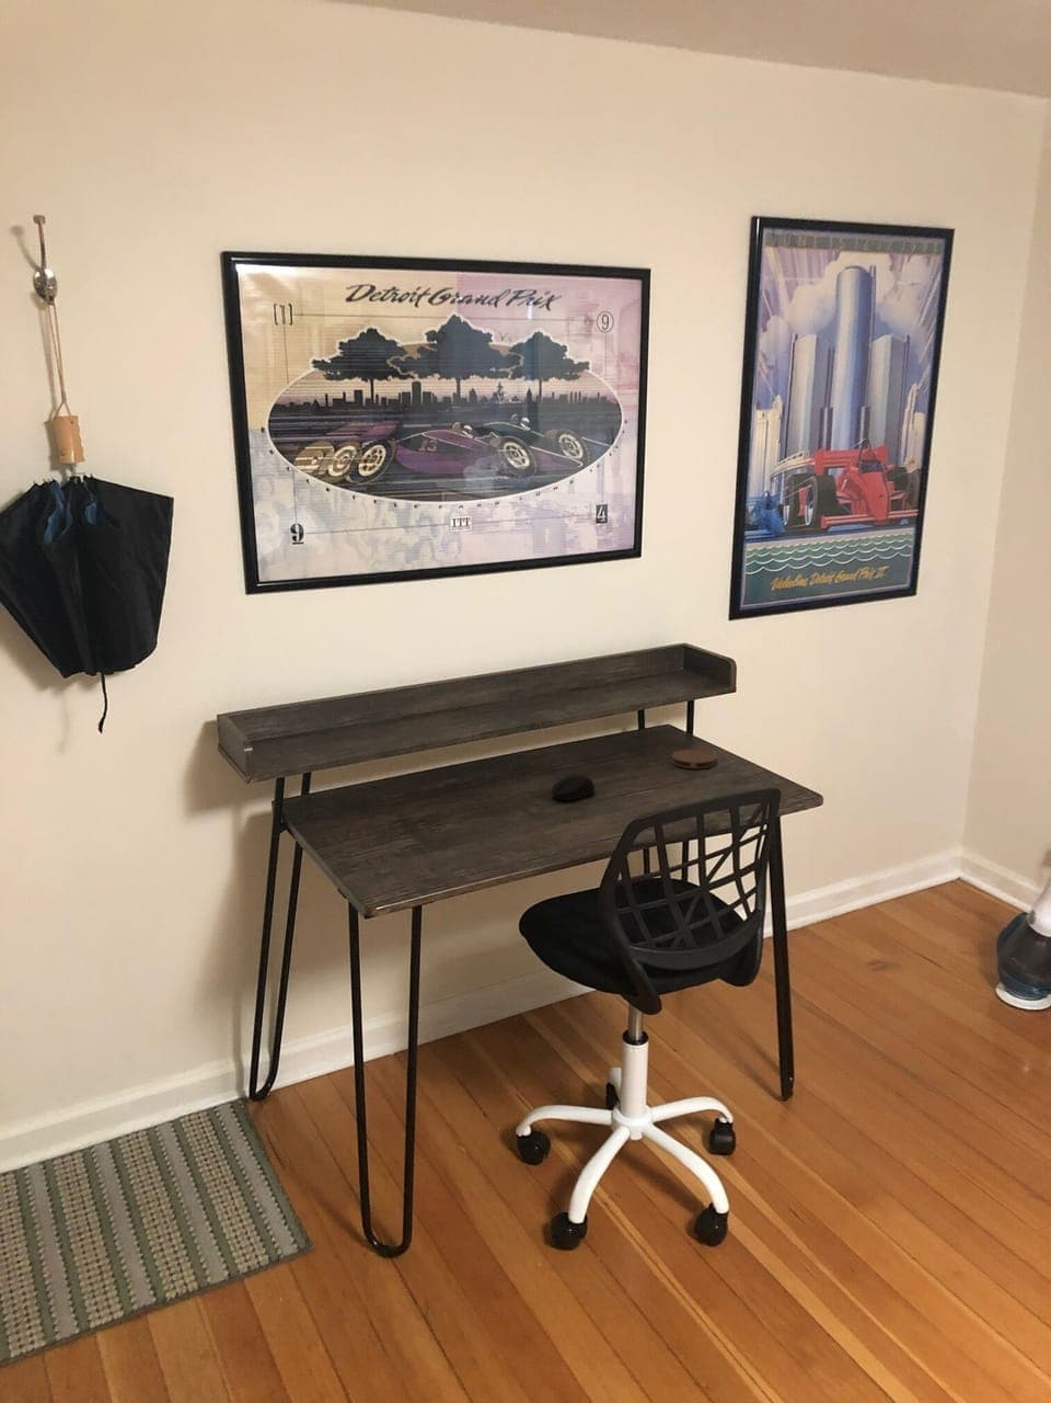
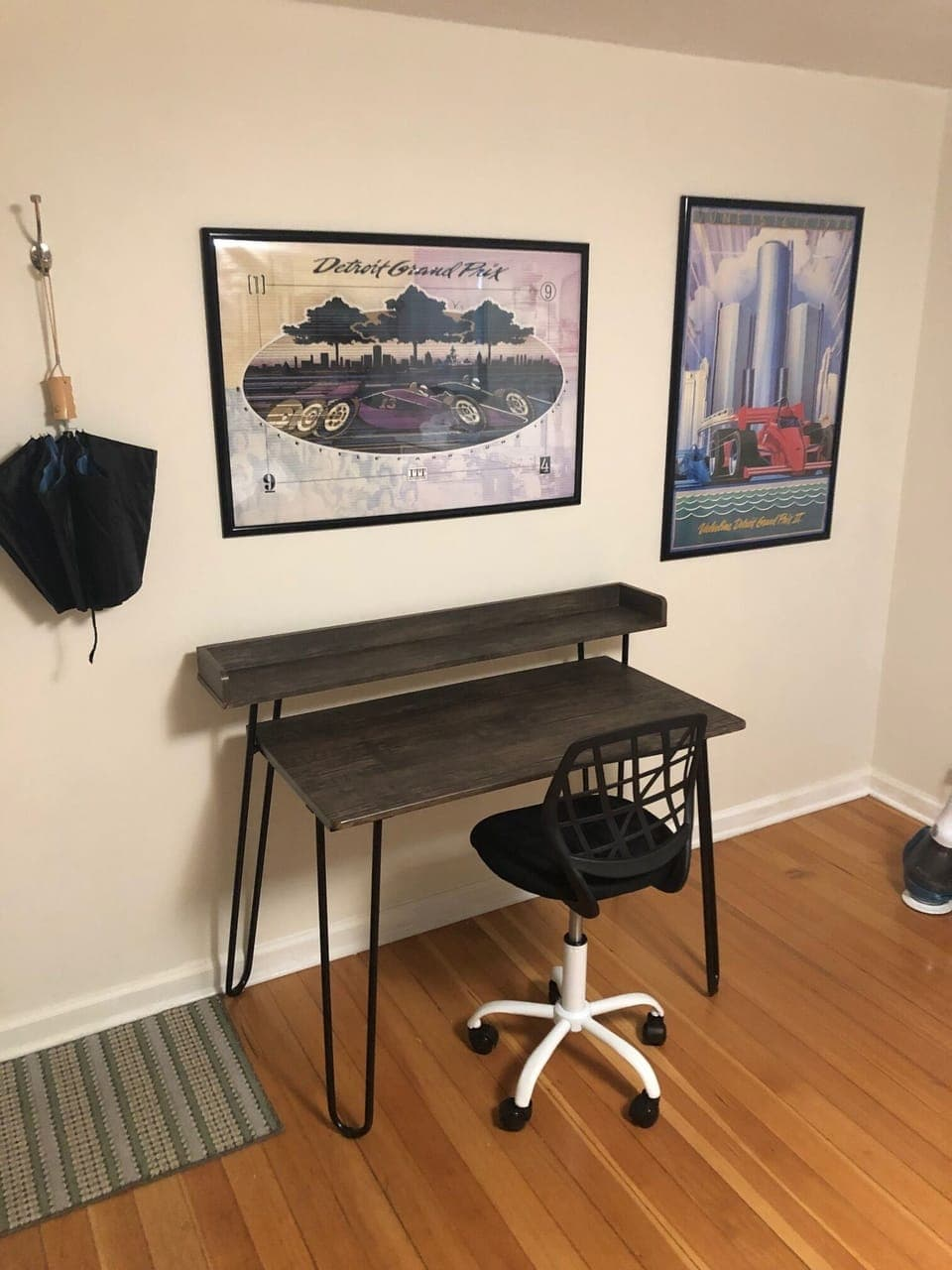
- computer mouse [551,773,595,801]
- coaster [670,749,718,770]
